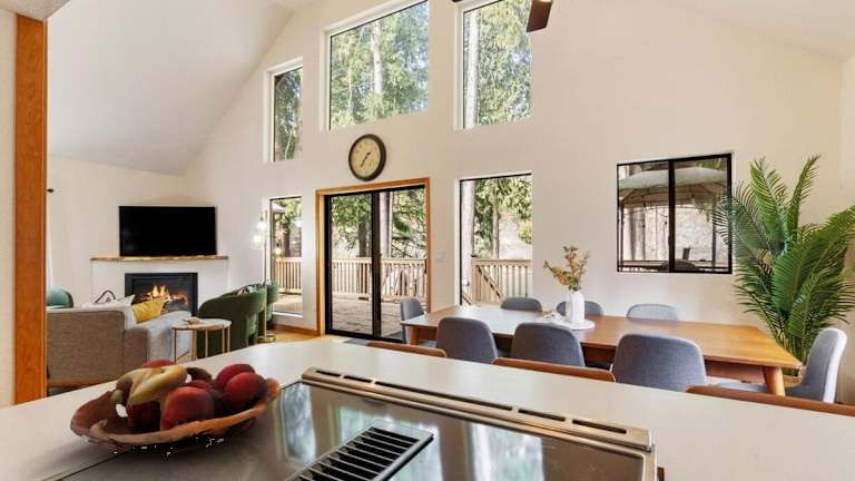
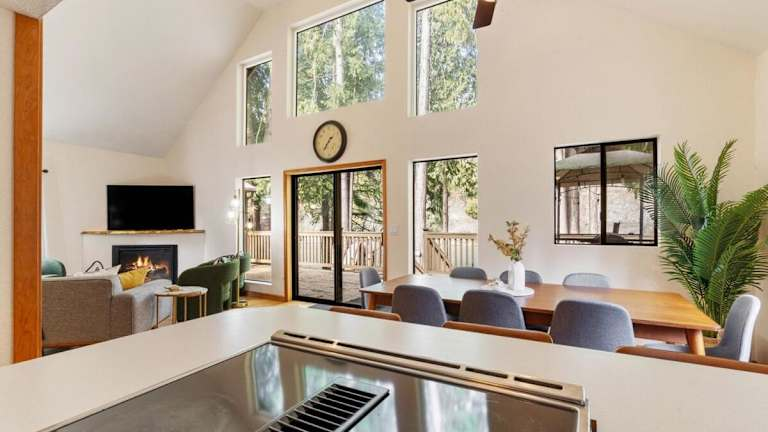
- fruit basket [69,359,282,457]
